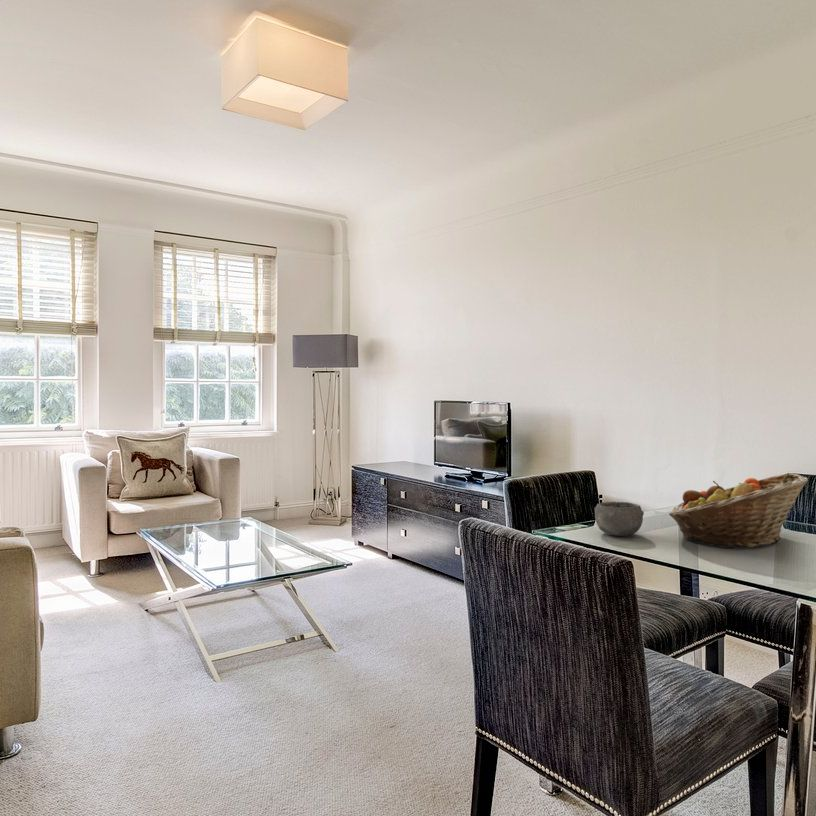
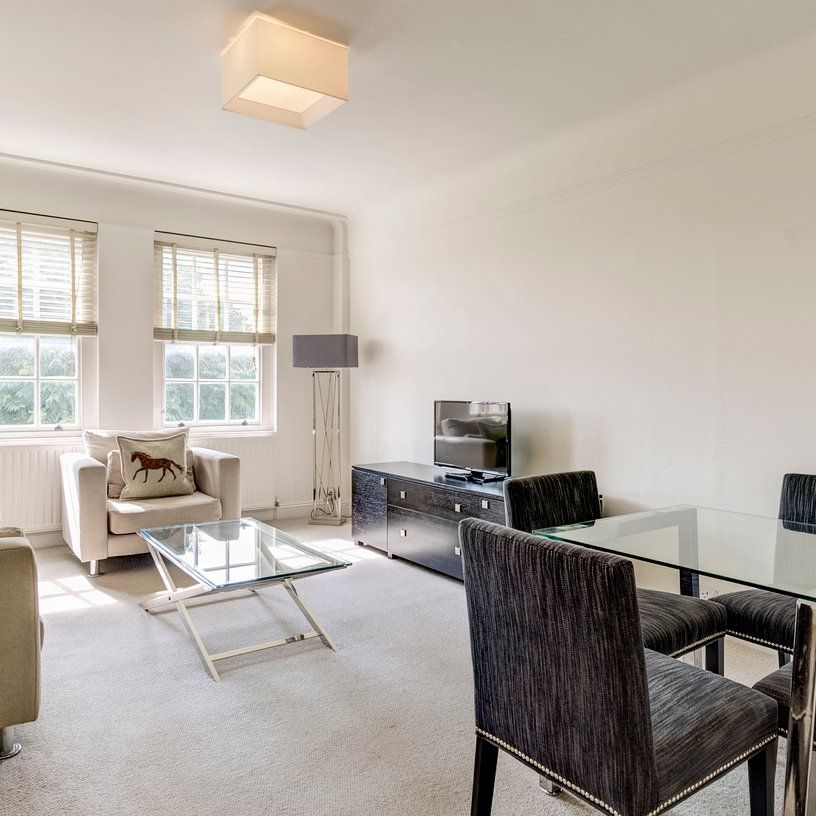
- bowl [593,501,645,537]
- fruit basket [668,472,809,549]
